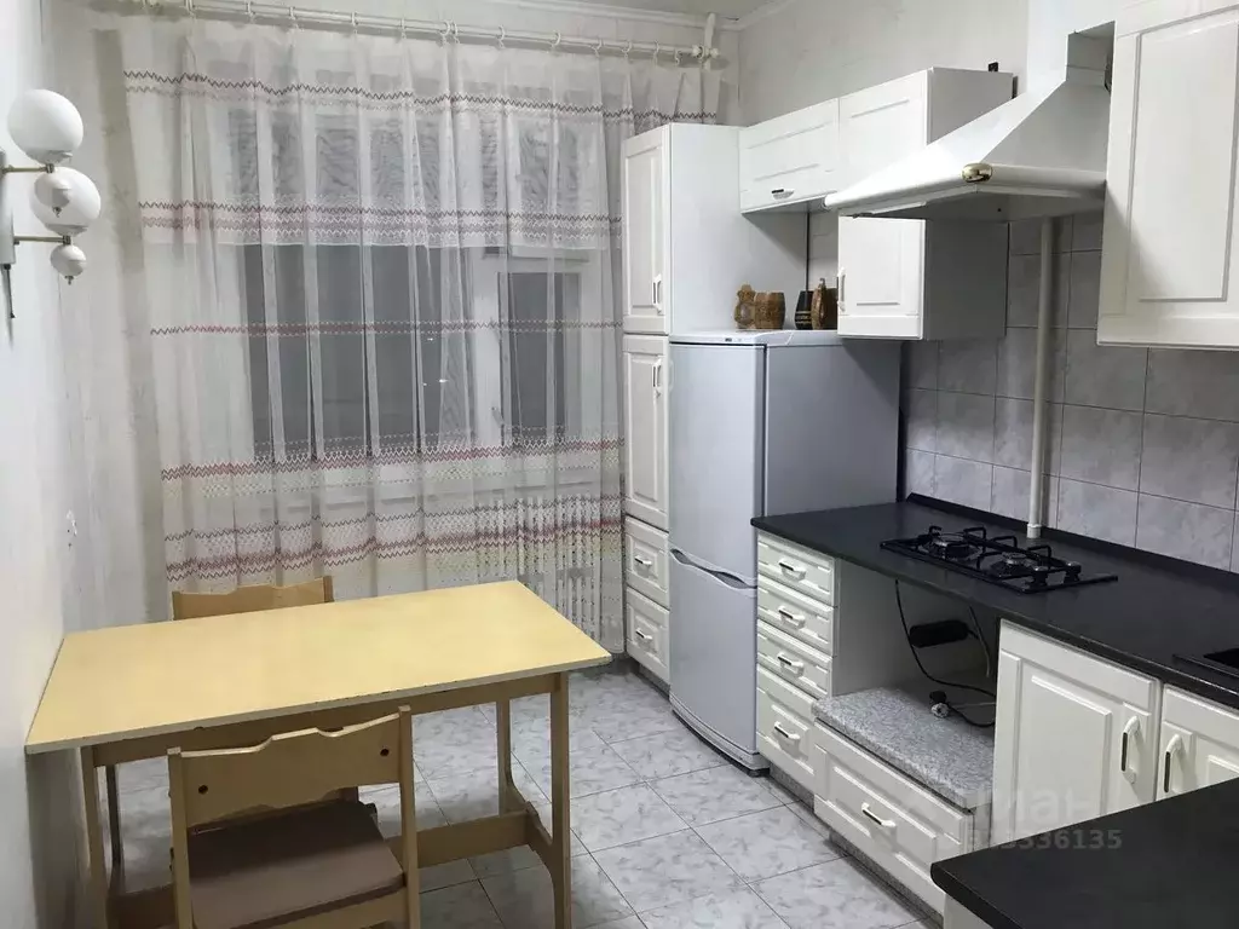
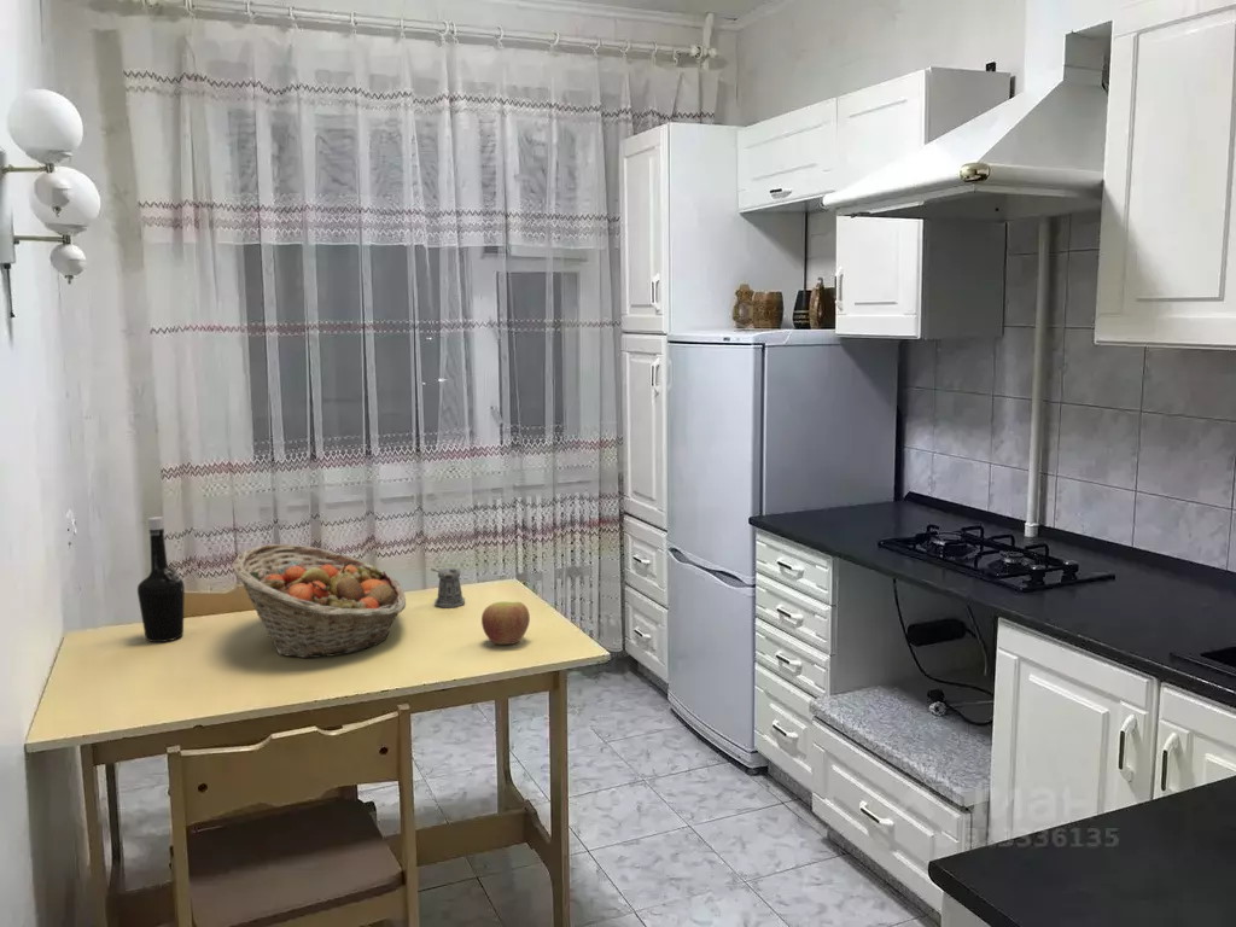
+ apple [480,601,531,646]
+ bottle [136,515,186,643]
+ pepper shaker [430,567,466,608]
+ fruit basket [232,543,407,659]
